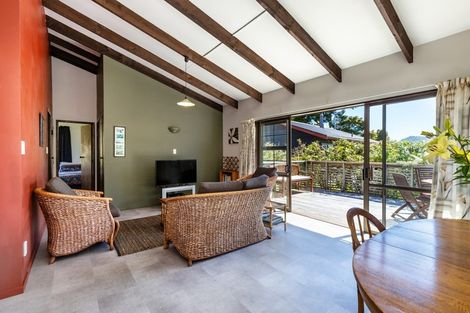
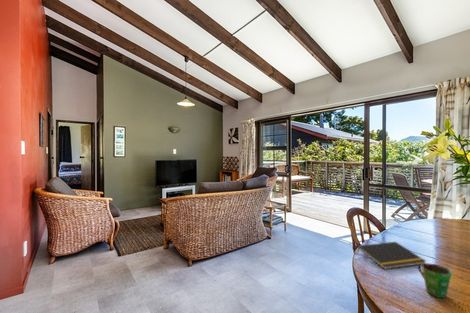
+ cup [417,262,453,299]
+ notepad [356,241,427,270]
